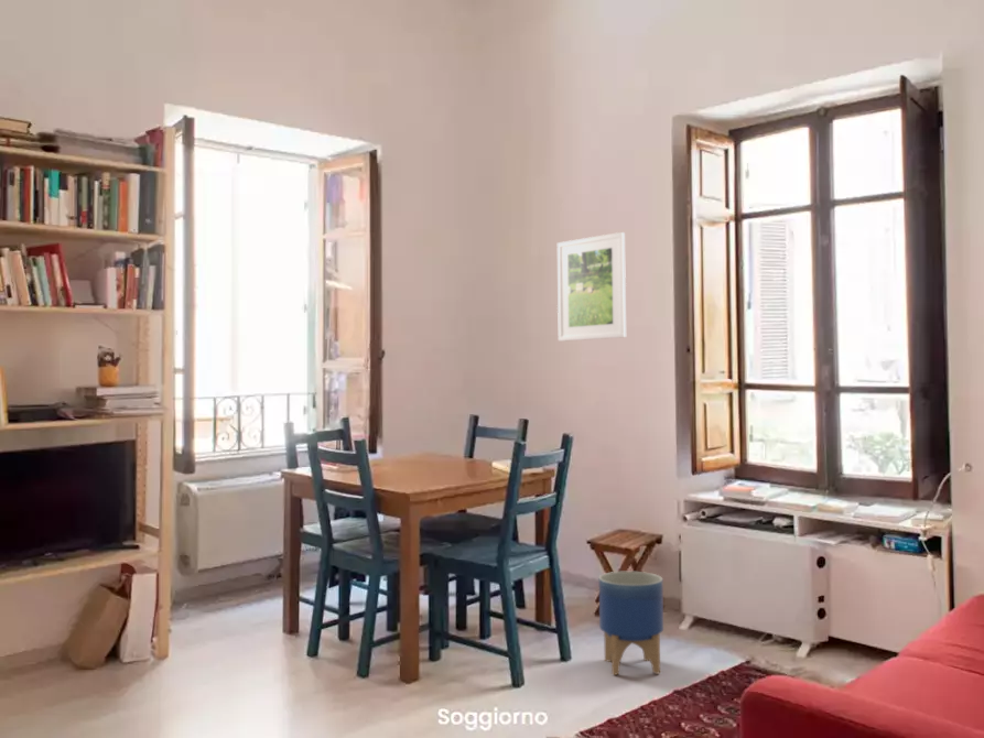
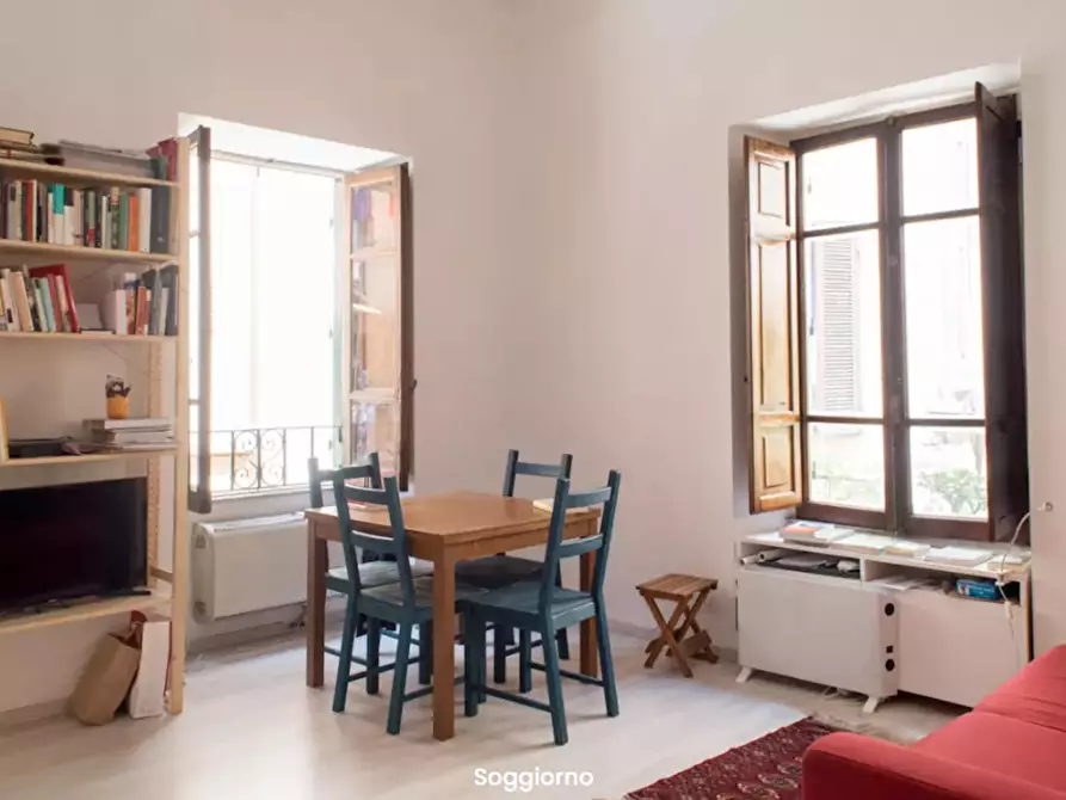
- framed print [556,231,627,343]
- planter [598,571,664,676]
